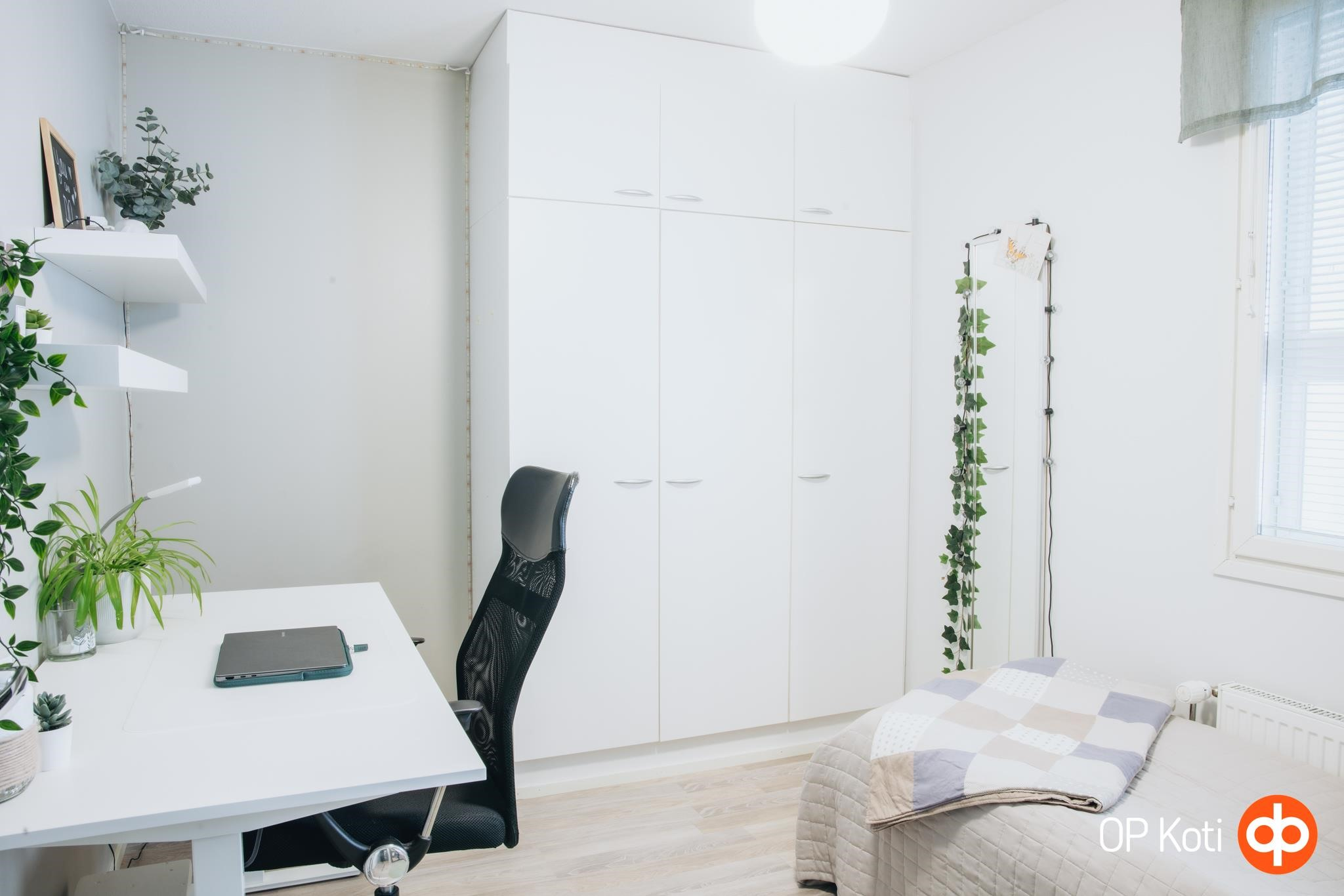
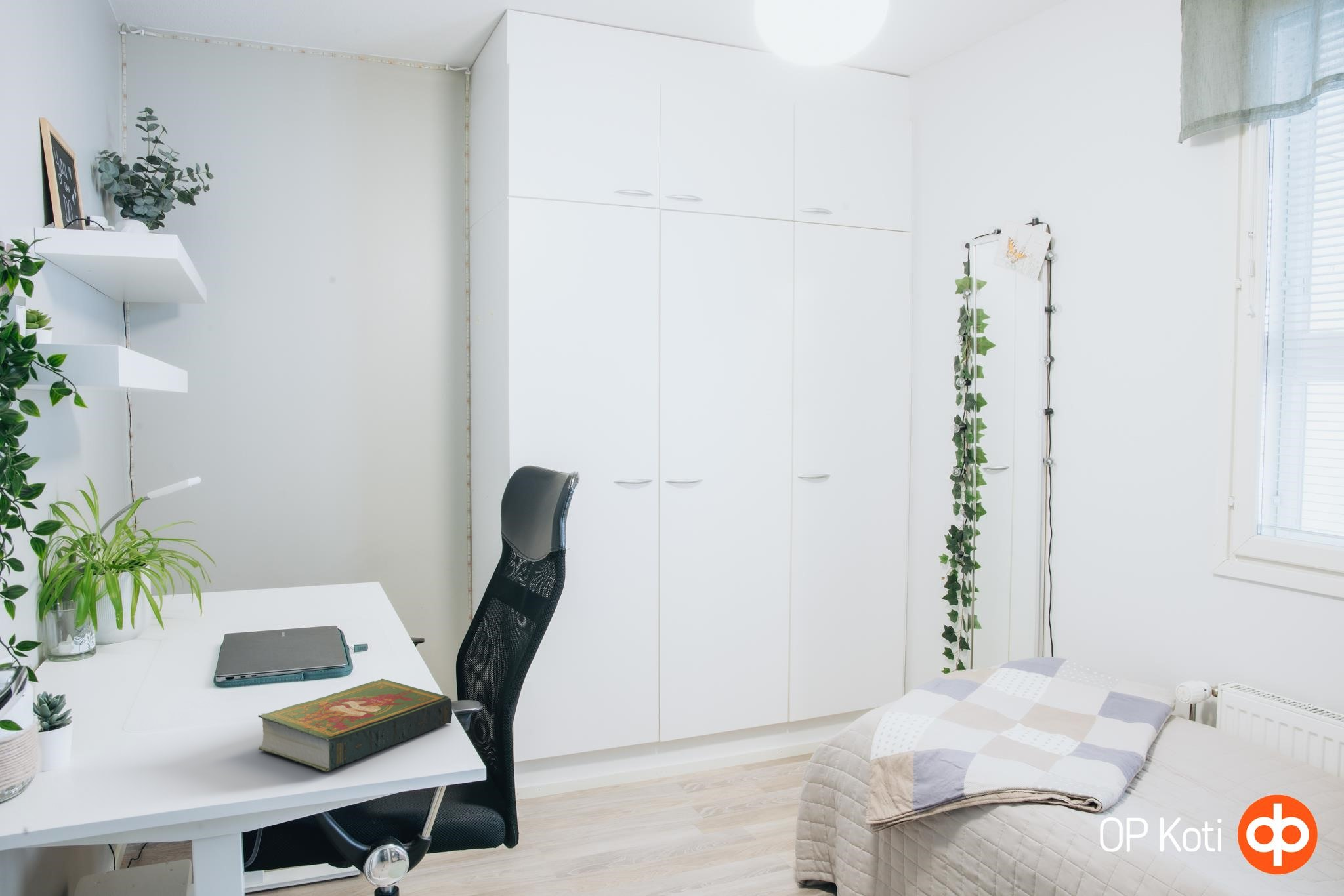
+ book [257,678,453,773]
